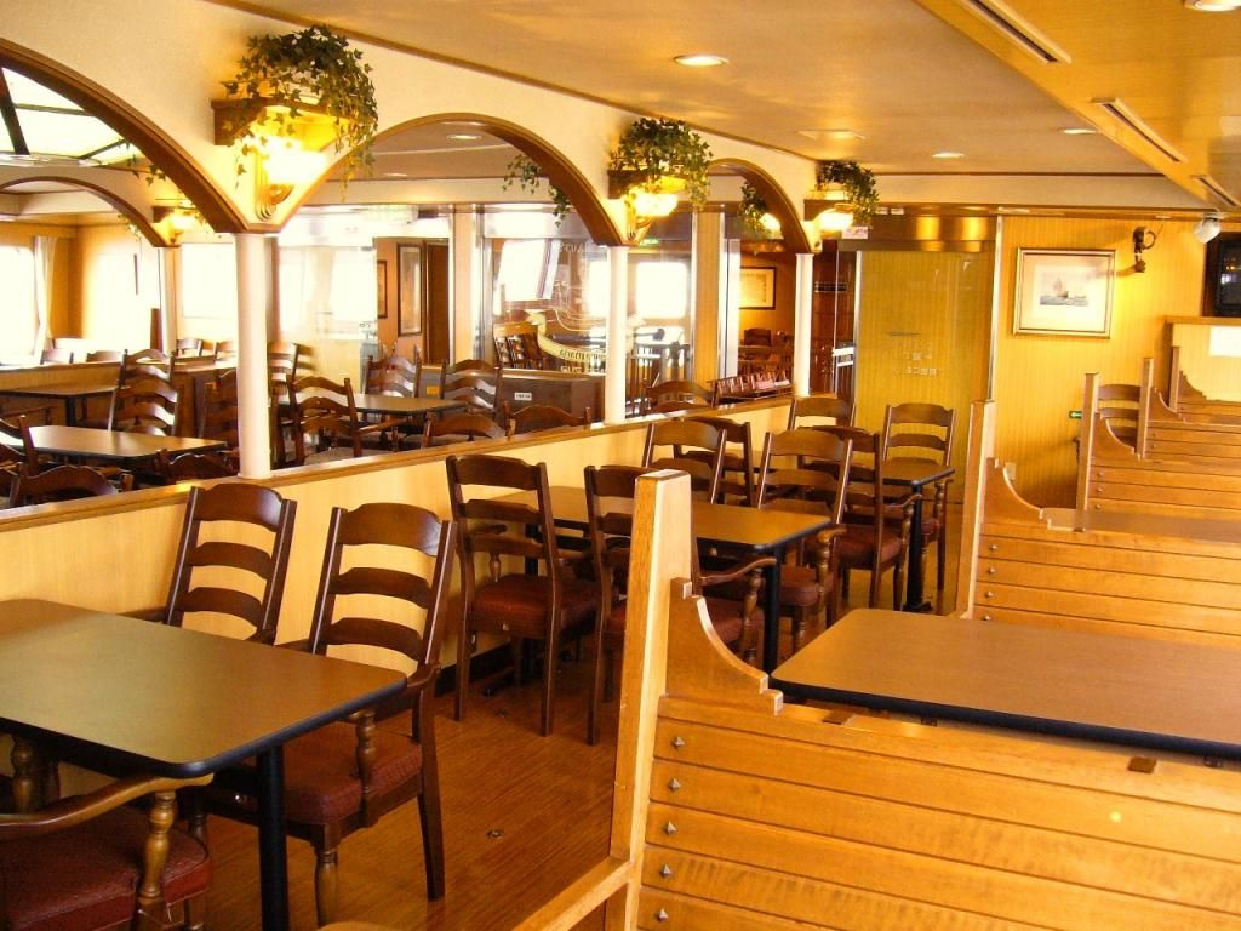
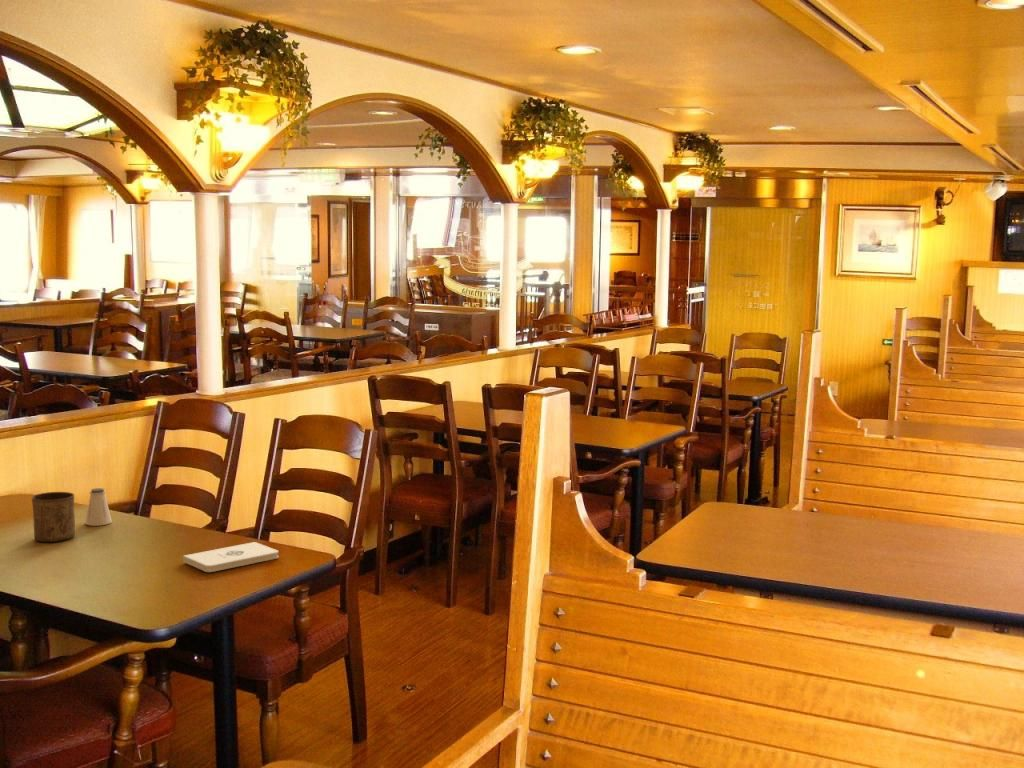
+ notepad [182,541,279,573]
+ saltshaker [84,487,113,527]
+ cup [31,491,76,543]
